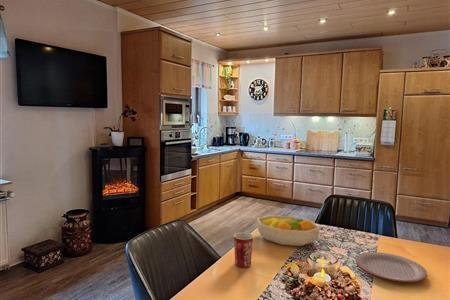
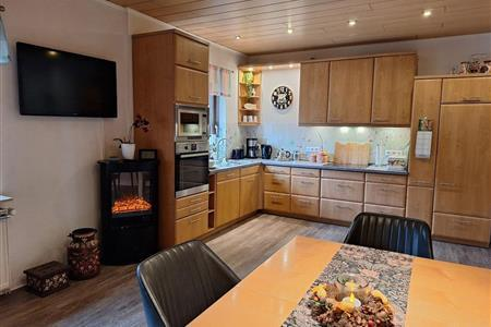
- plate [355,251,428,283]
- mug [232,231,255,269]
- fruit bowl [256,214,321,247]
